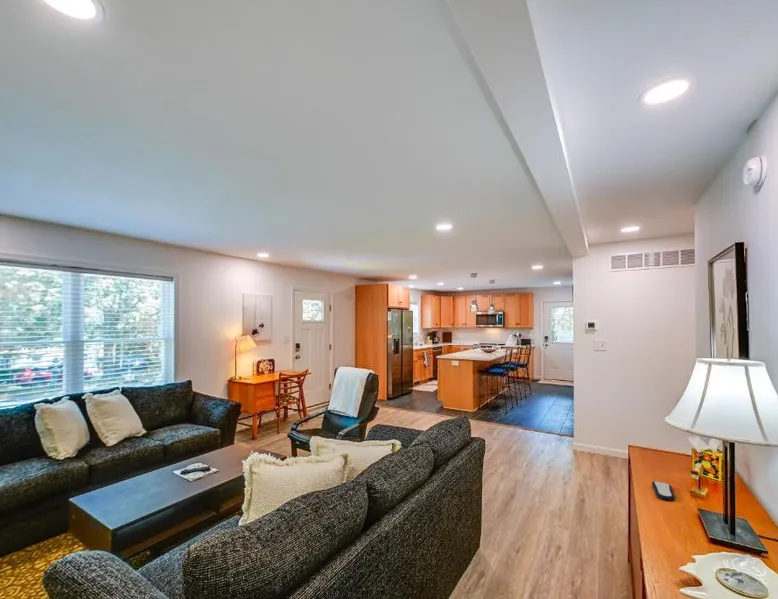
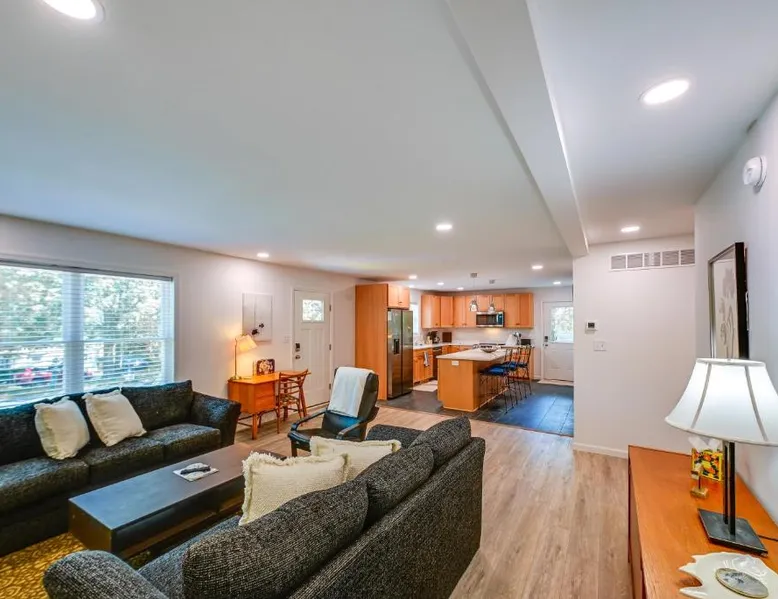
- remote control [651,480,676,502]
